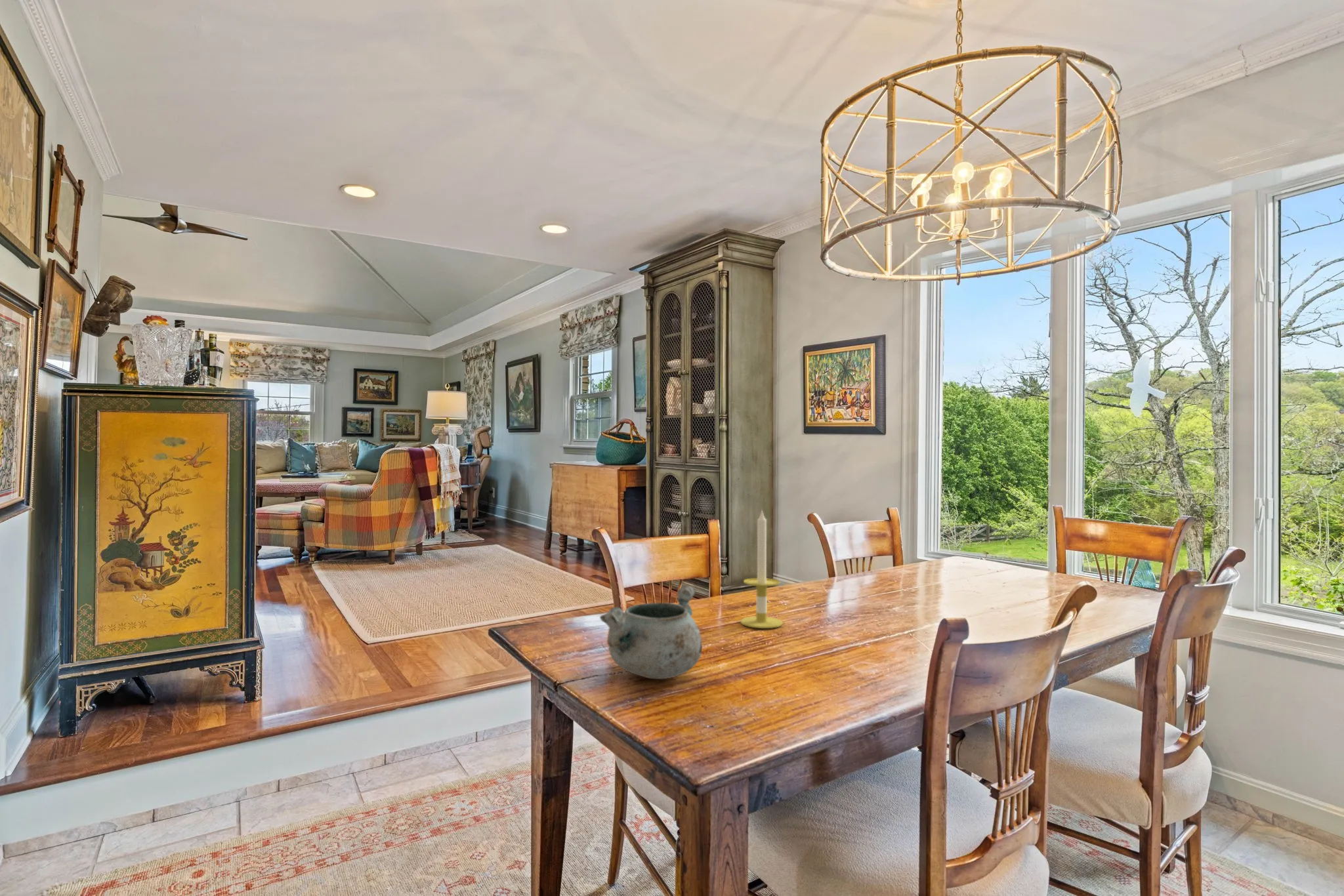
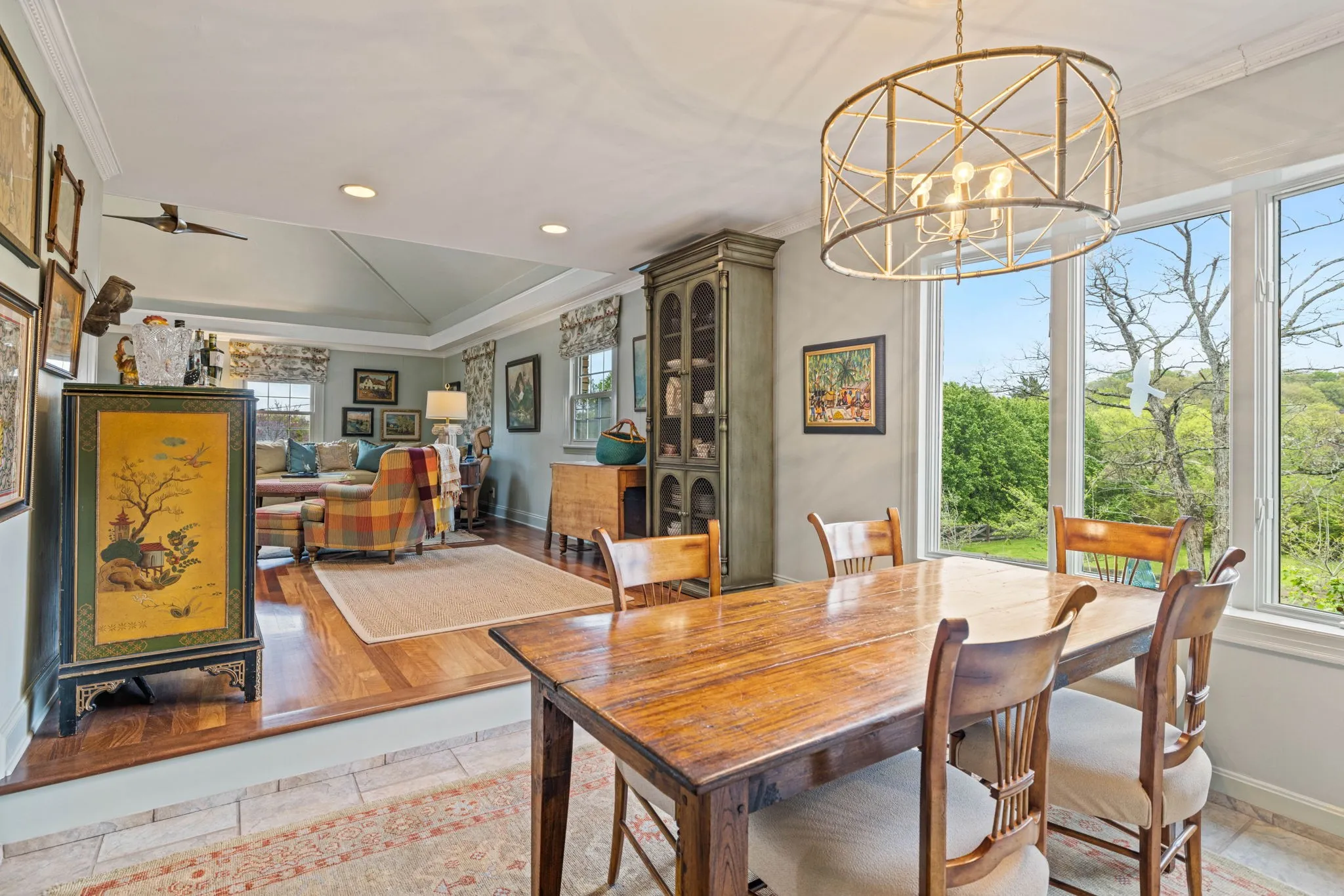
- candle [740,508,784,629]
- decorative bowl [599,584,703,680]
